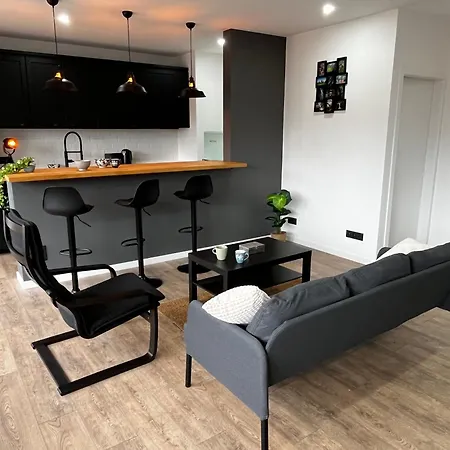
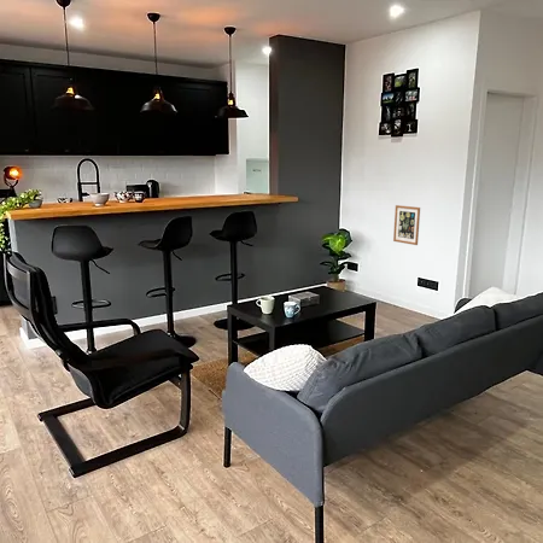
+ wall art [392,204,421,246]
